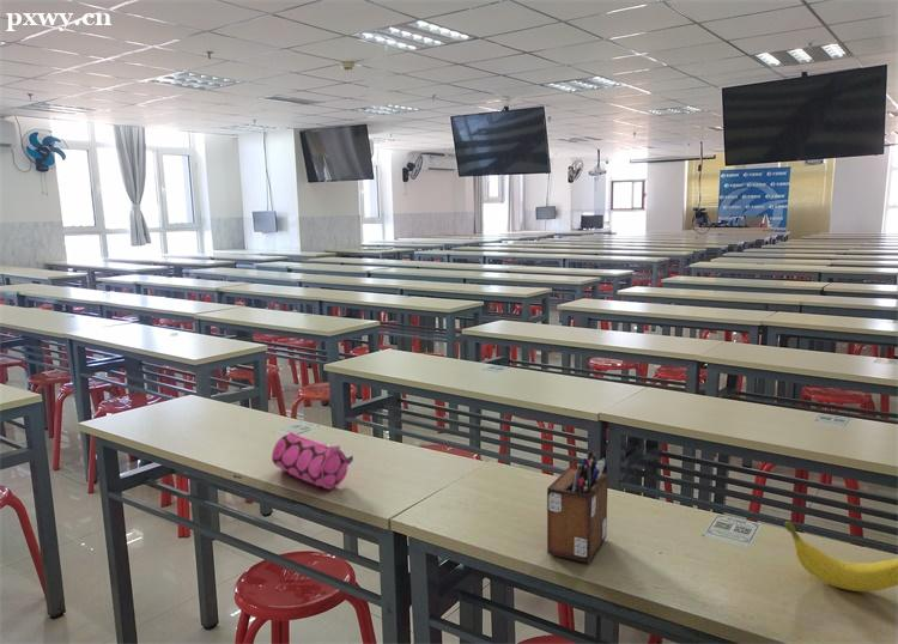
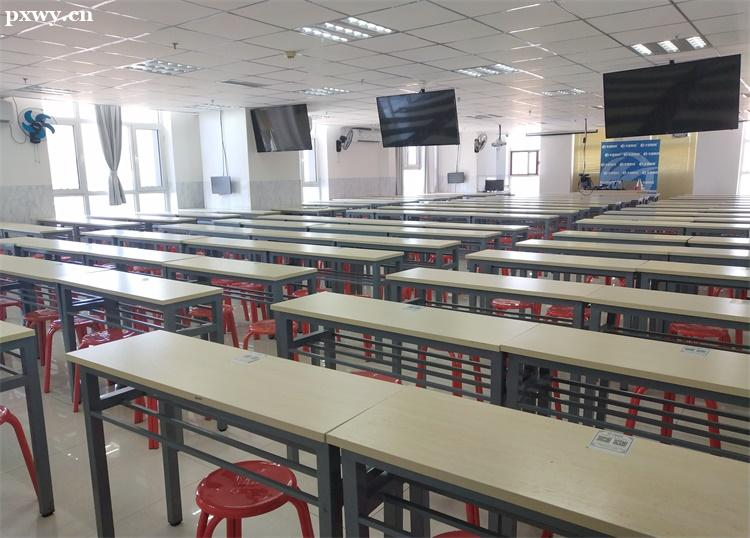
- pencil case [271,431,354,491]
- desk organizer [546,449,609,564]
- banana [783,520,898,593]
